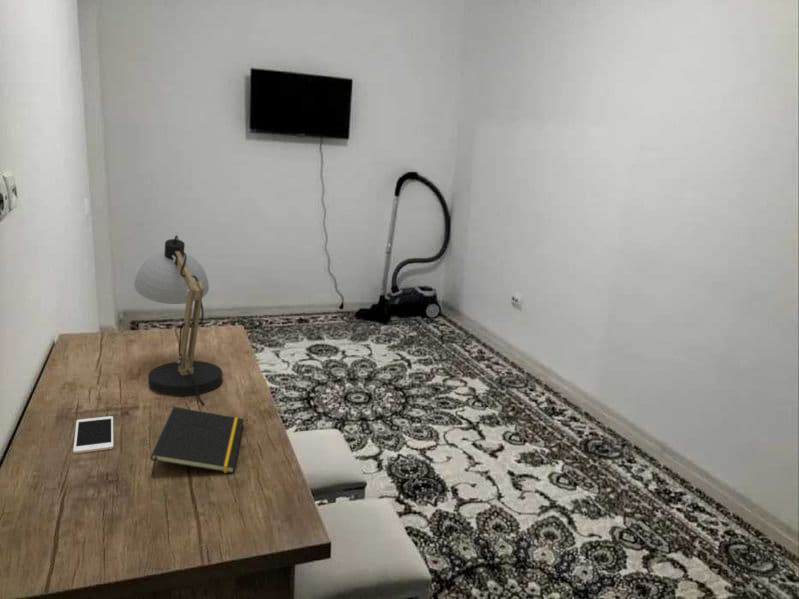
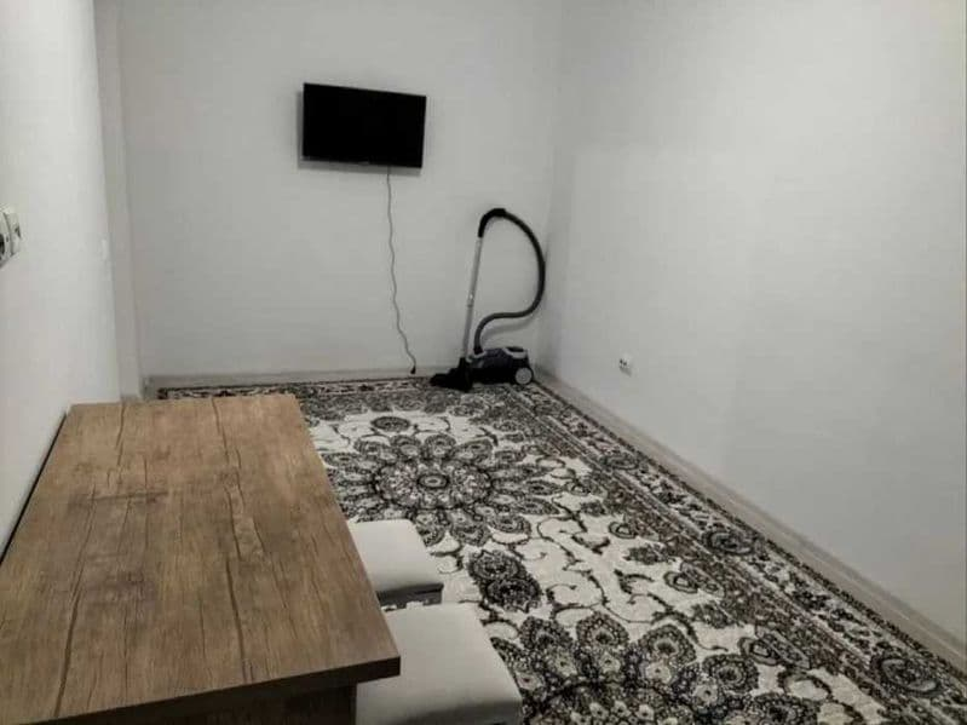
- cell phone [72,415,114,454]
- notepad [150,406,245,477]
- desk lamp [133,234,223,406]
